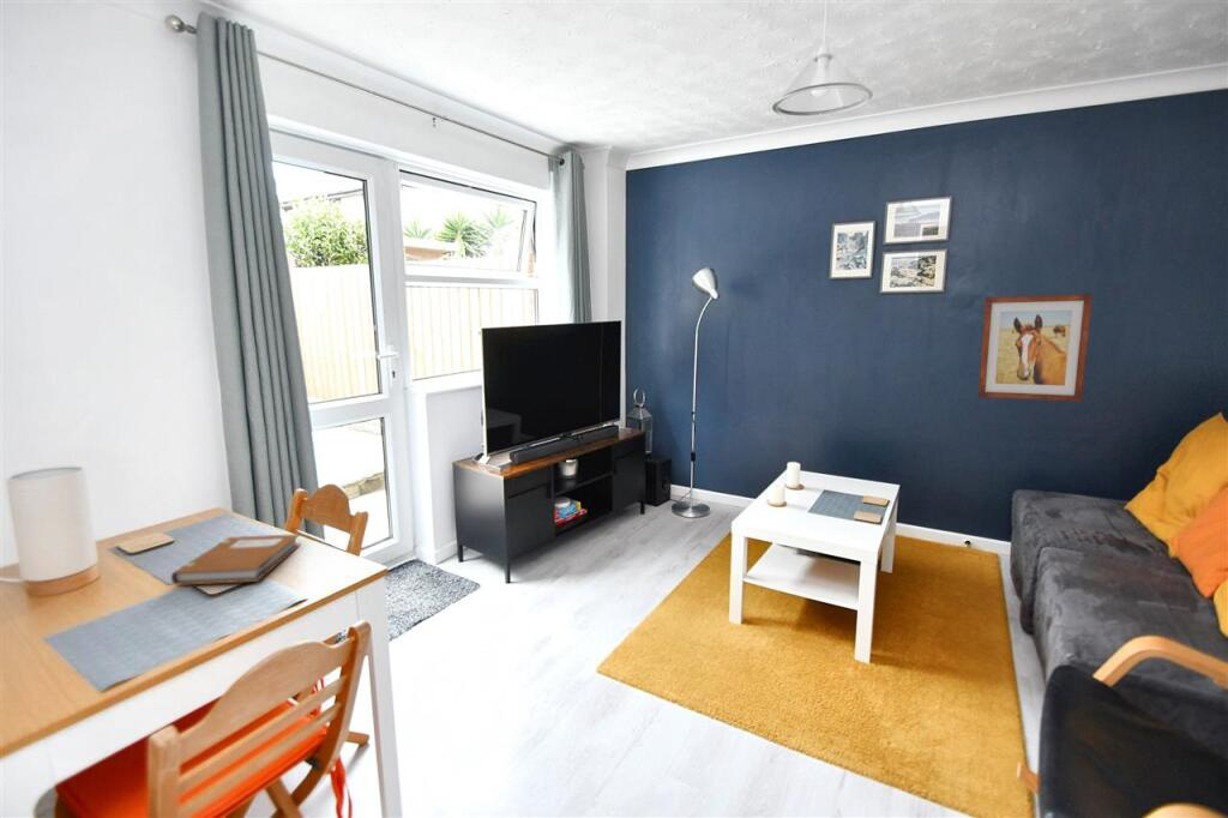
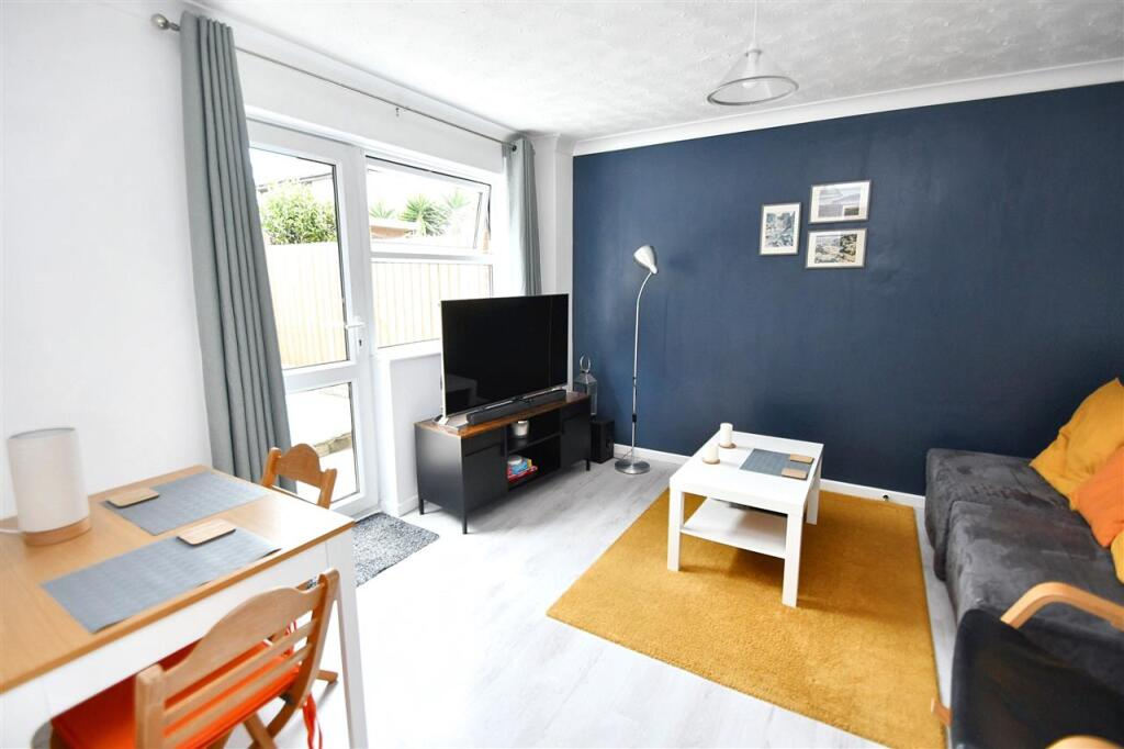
- notebook [170,533,302,587]
- wall art [977,293,1094,403]
